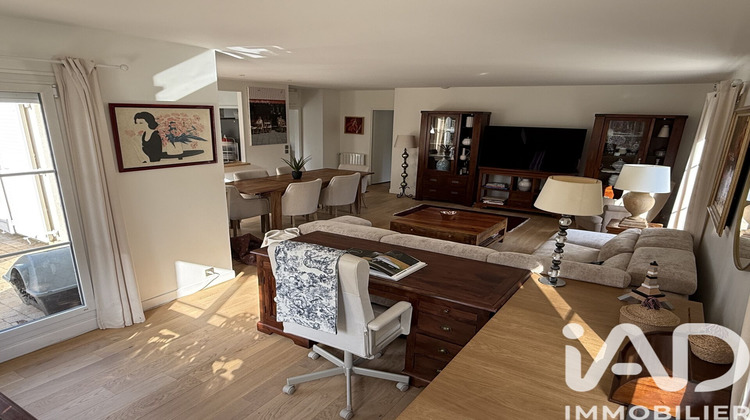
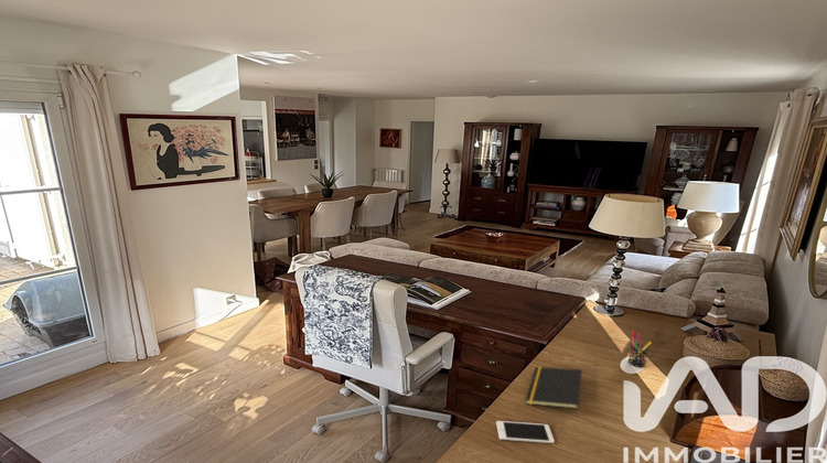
+ pen holder [627,331,653,368]
+ cell phone [495,420,556,444]
+ notepad [525,366,582,410]
